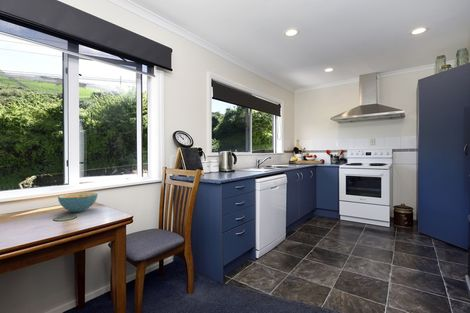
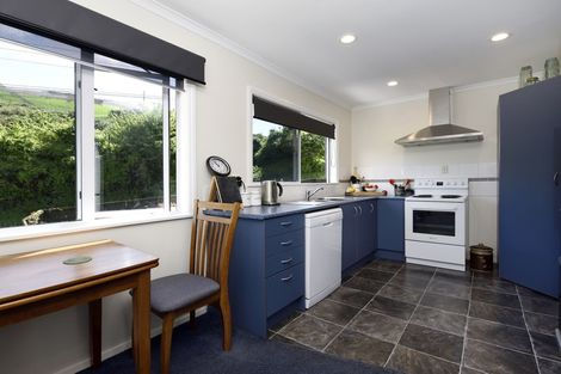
- cereal bowl [57,192,98,213]
